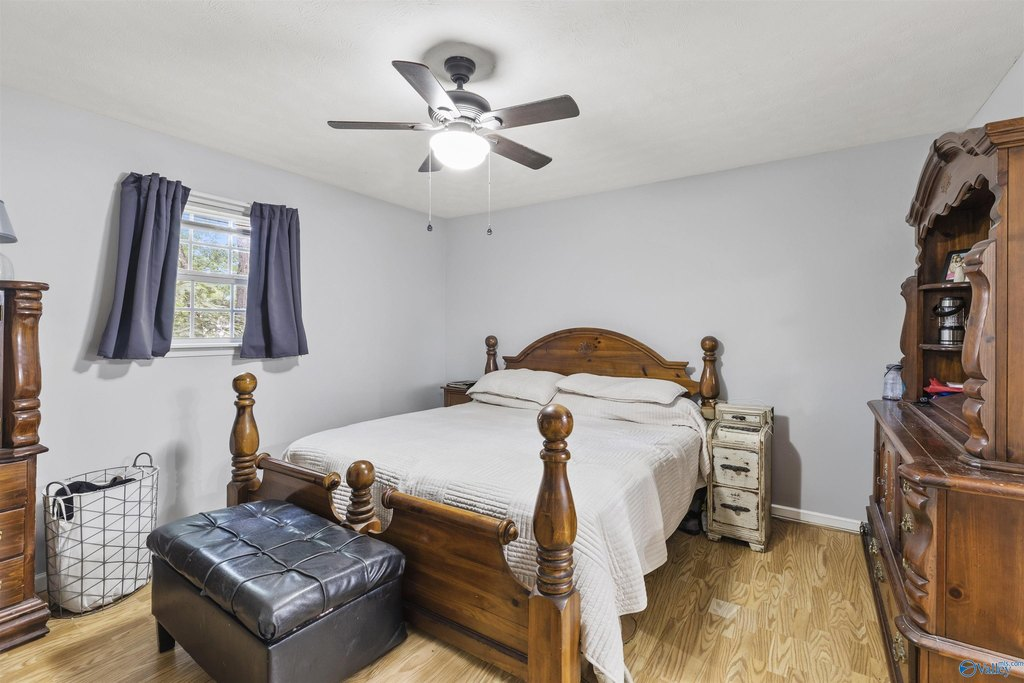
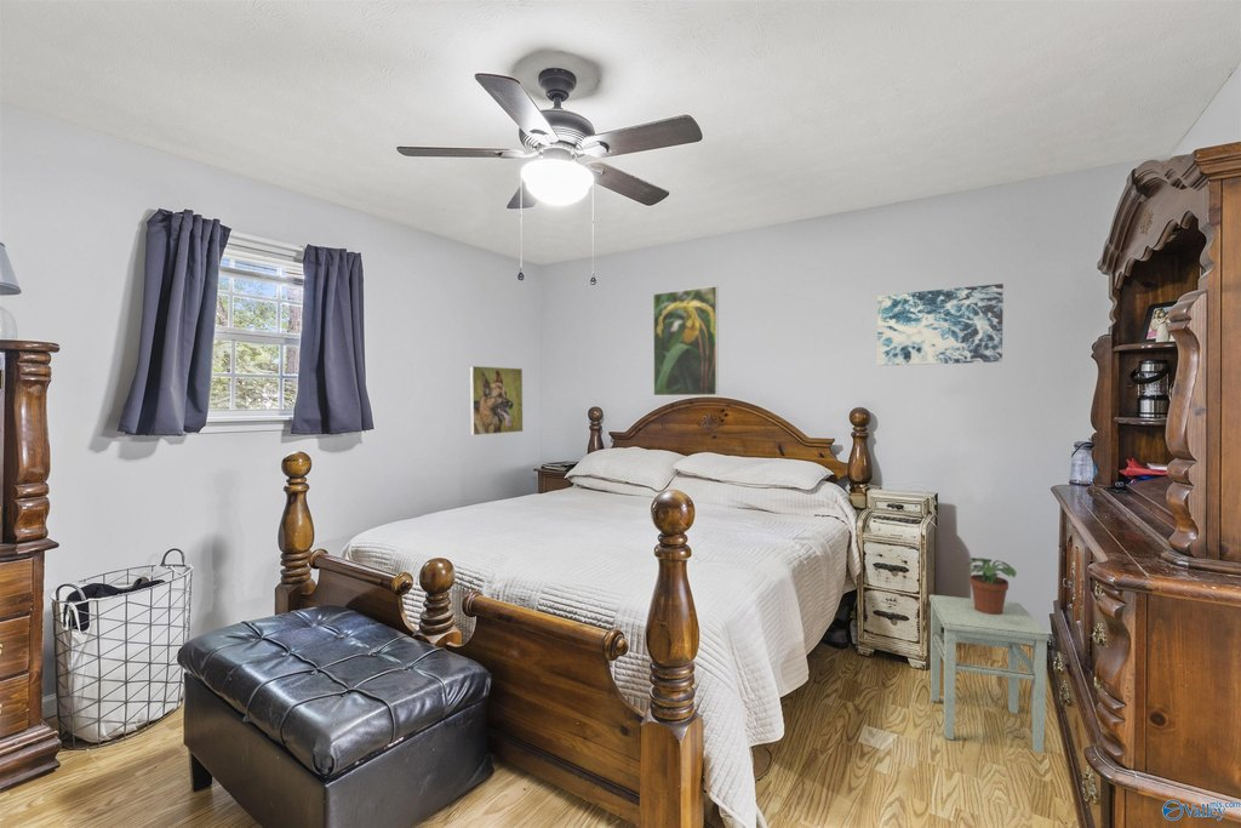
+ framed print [652,285,720,396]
+ wall art [876,282,1005,367]
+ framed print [469,365,524,436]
+ potted plant [963,556,1018,615]
+ stool [928,594,1051,754]
